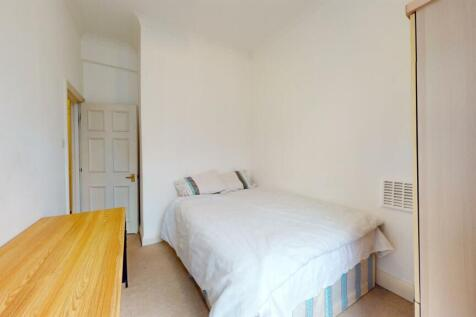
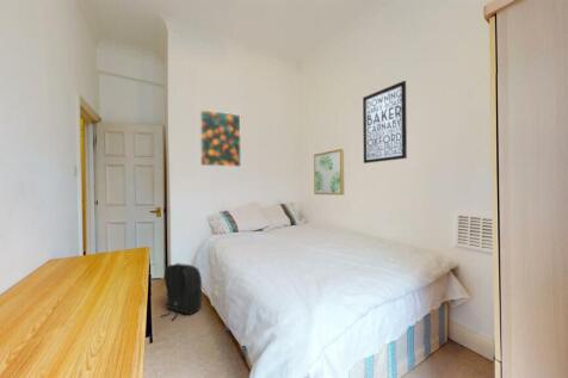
+ wall art [313,148,345,196]
+ wall art [362,80,408,165]
+ backpack [161,261,203,321]
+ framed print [199,109,242,168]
